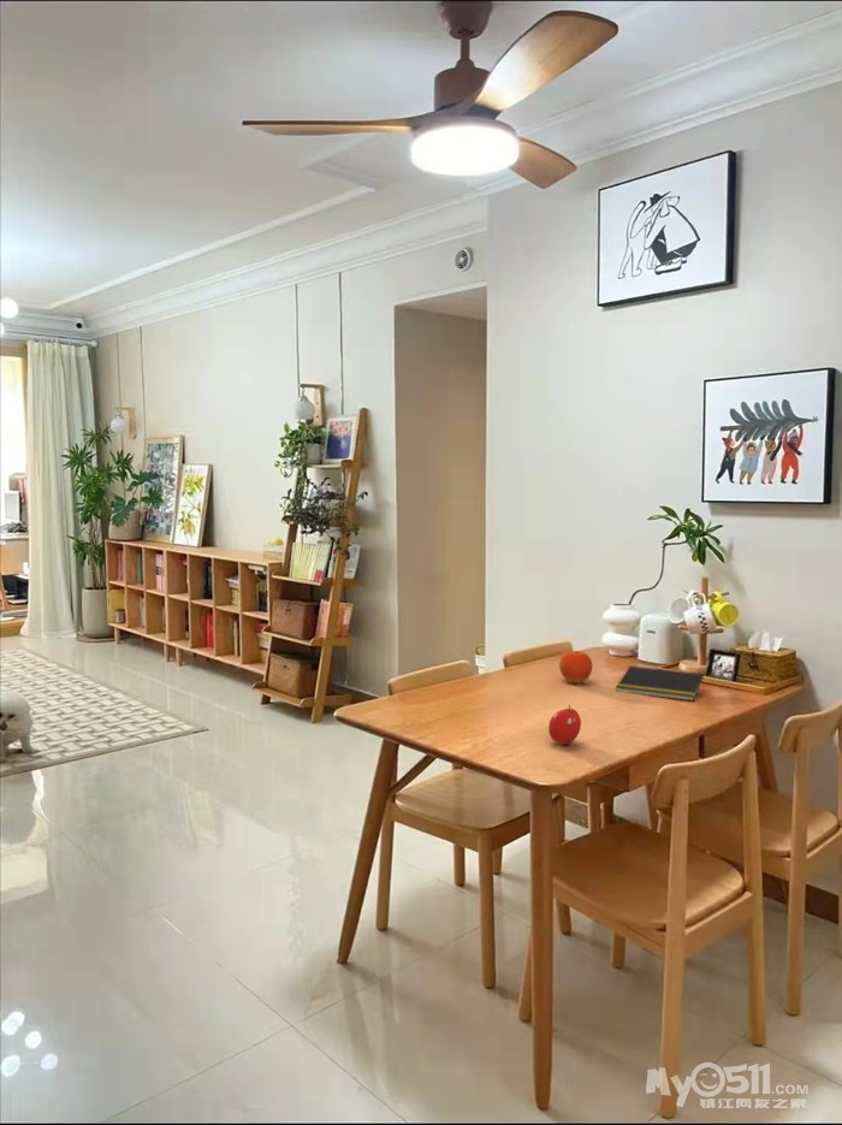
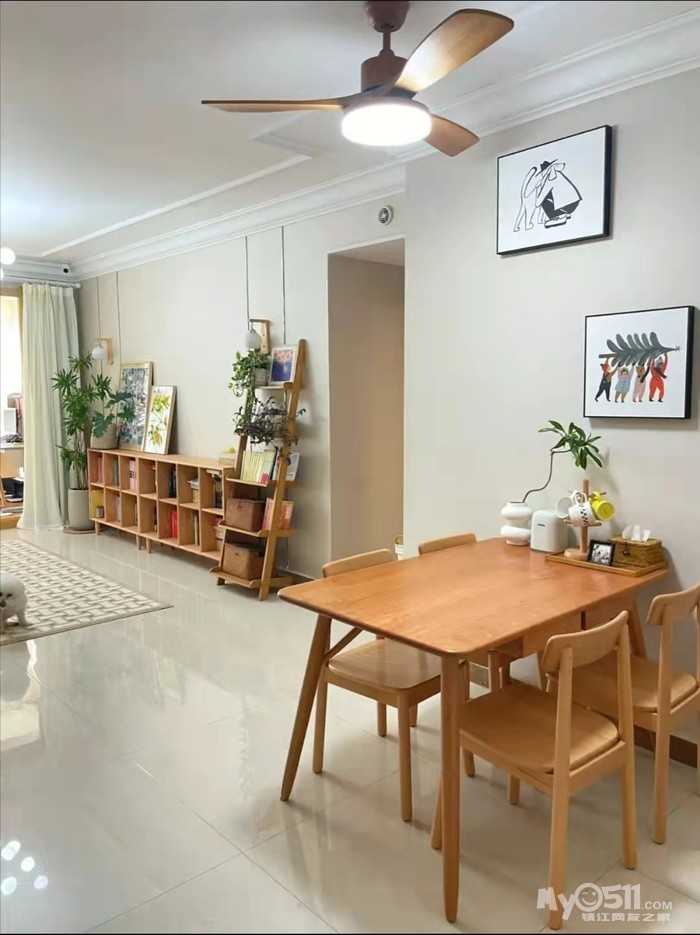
- fruit [558,650,593,685]
- fruit [547,704,582,746]
- notepad [615,665,705,701]
